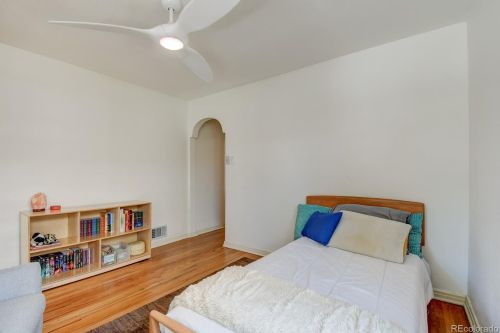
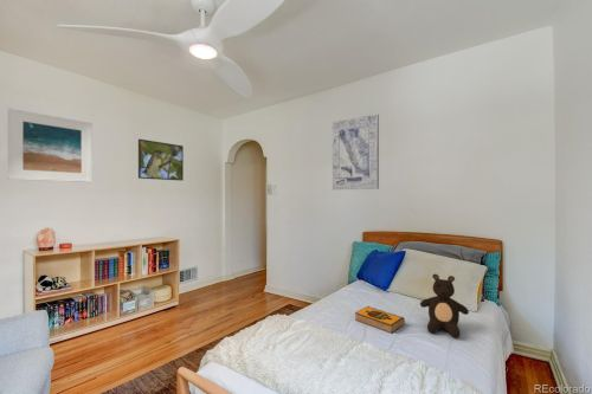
+ teddy bear [419,273,470,338]
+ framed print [7,108,94,183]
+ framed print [137,137,185,182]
+ hardback book [354,305,406,335]
+ wall art [332,112,380,190]
